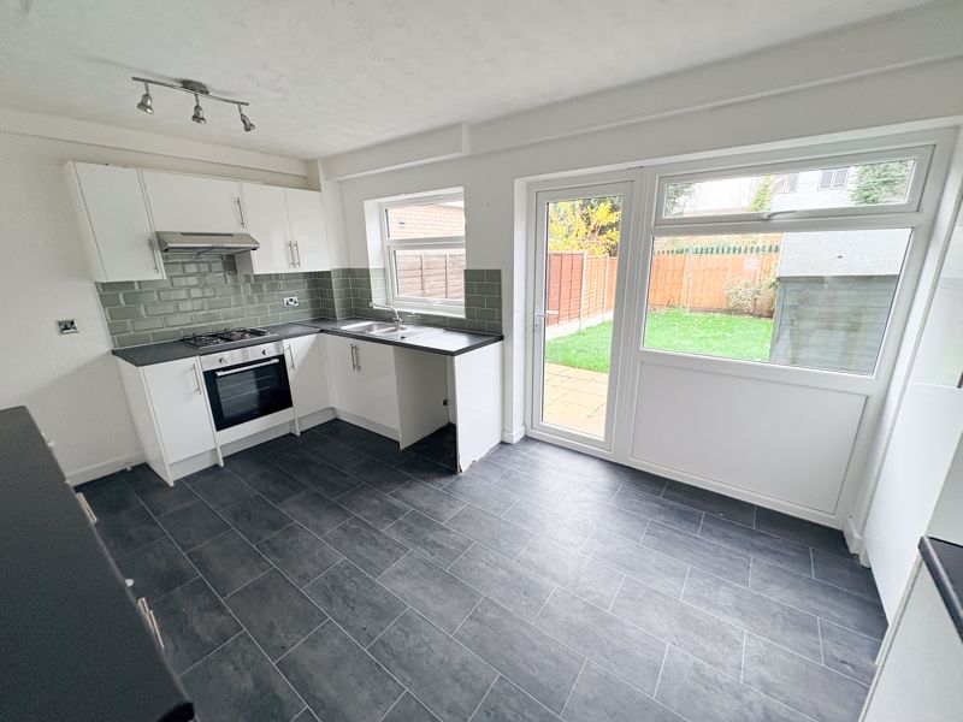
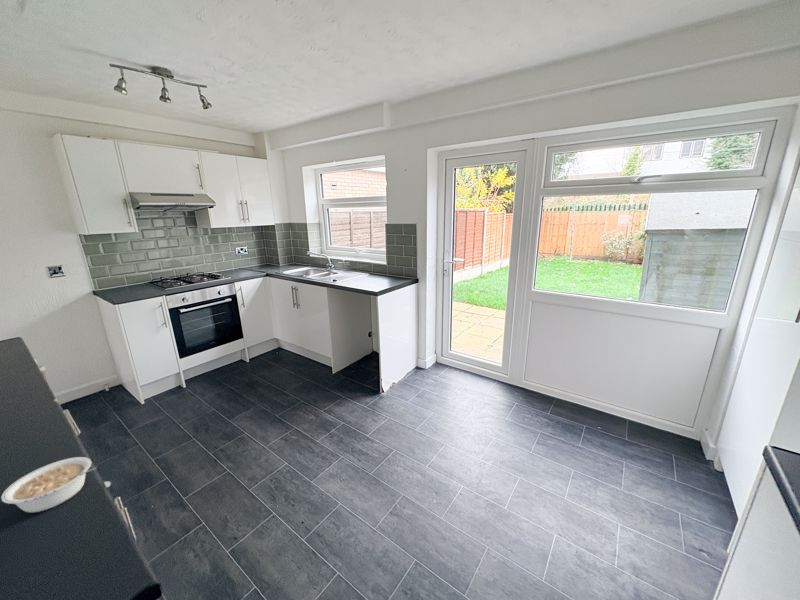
+ legume [0,456,99,514]
